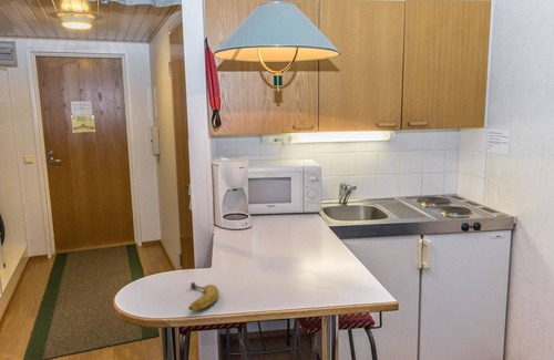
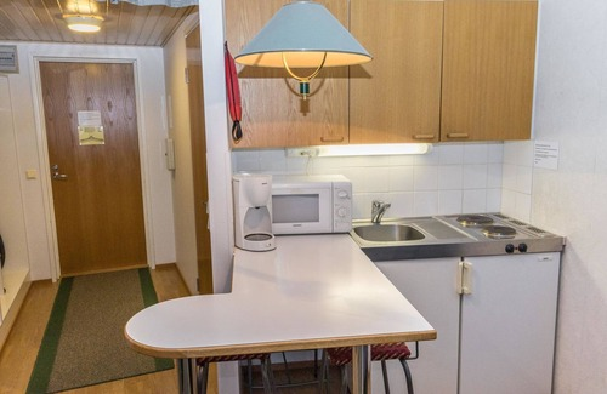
- fruit [187,281,219,311]
